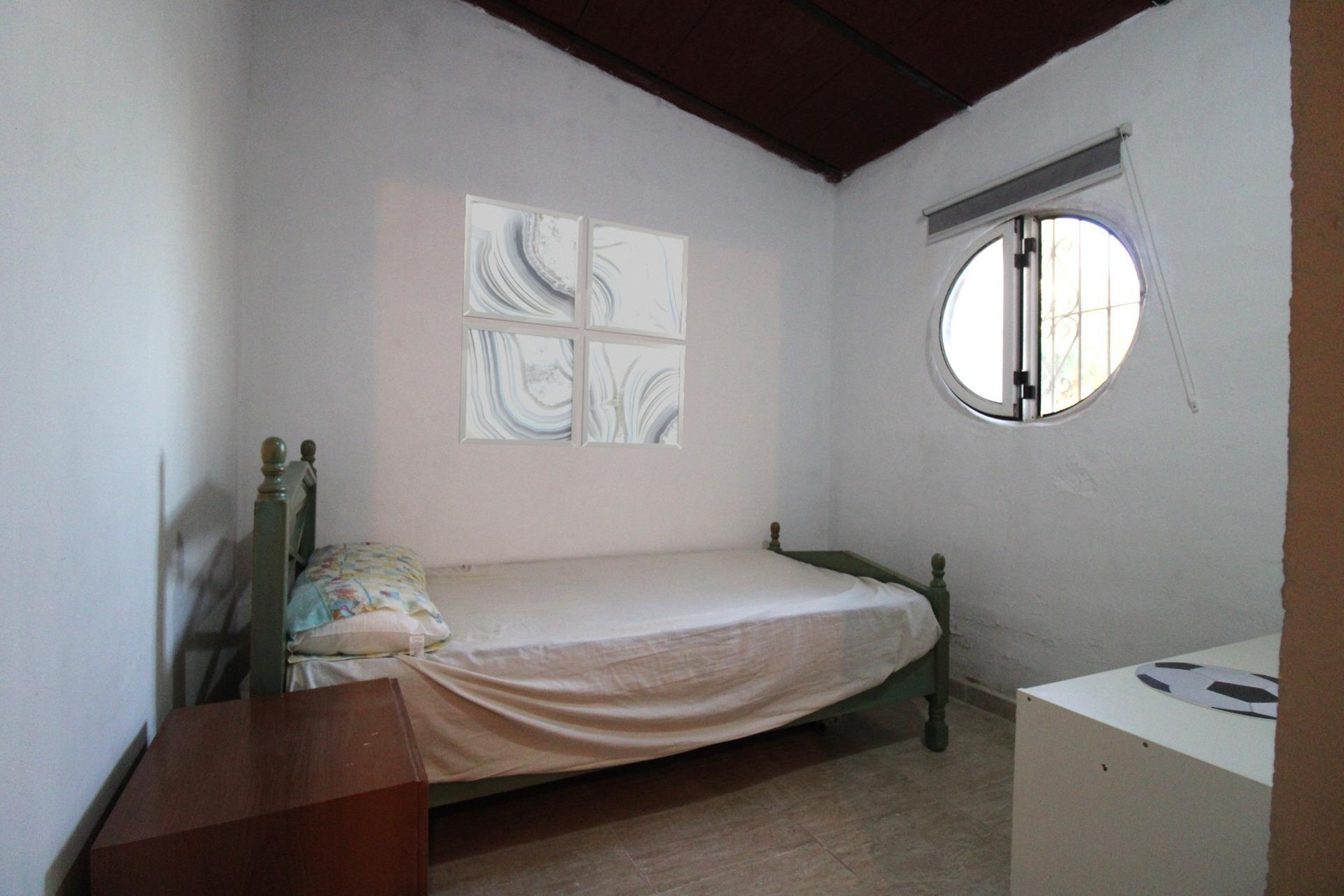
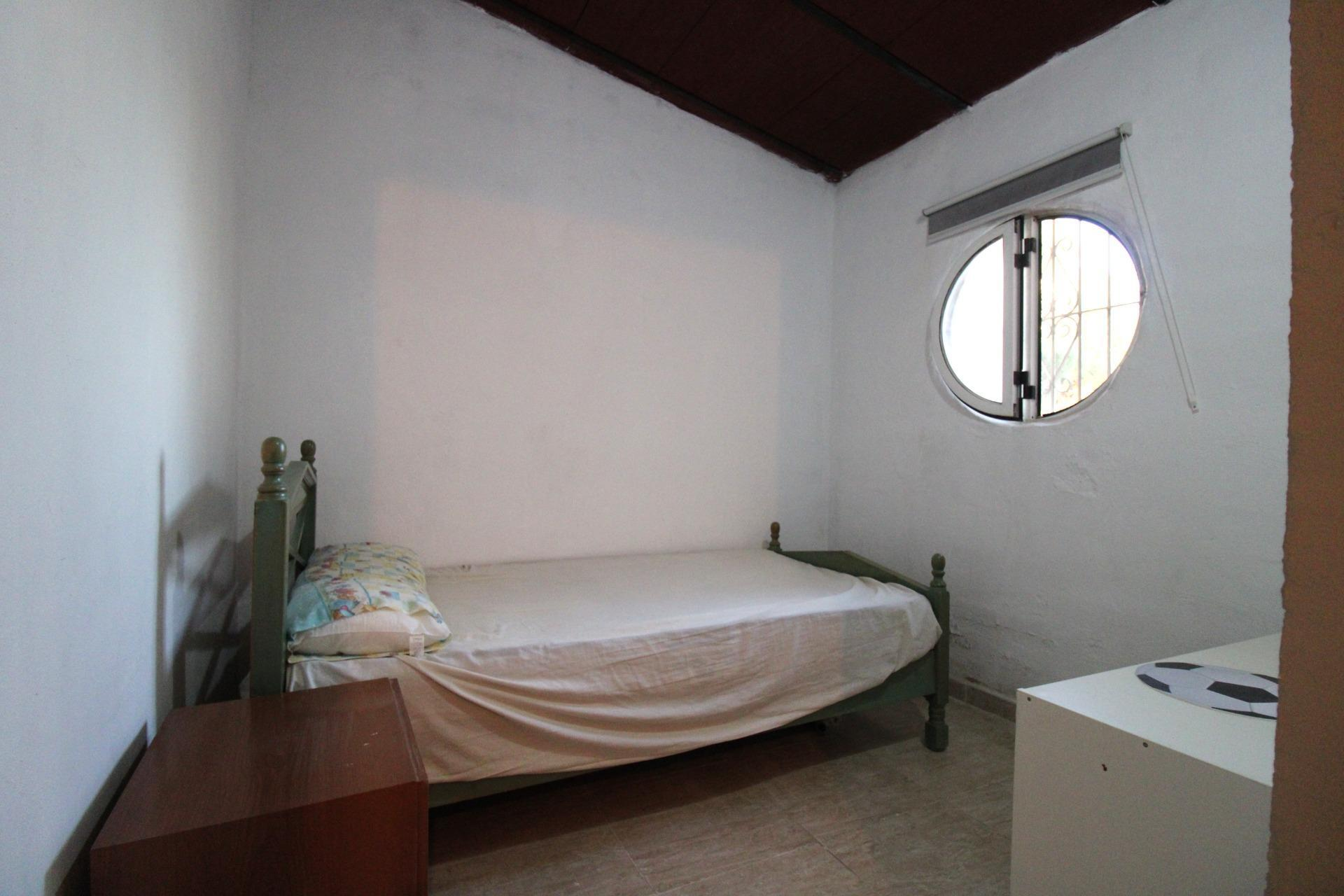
- wall art [458,193,689,450]
